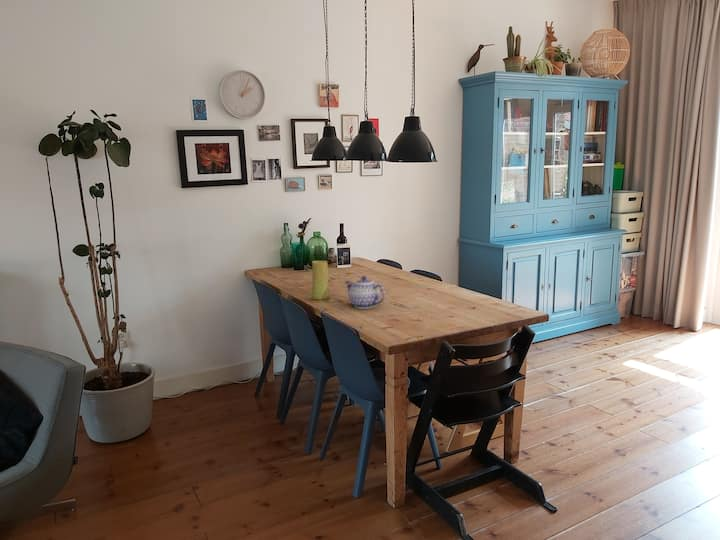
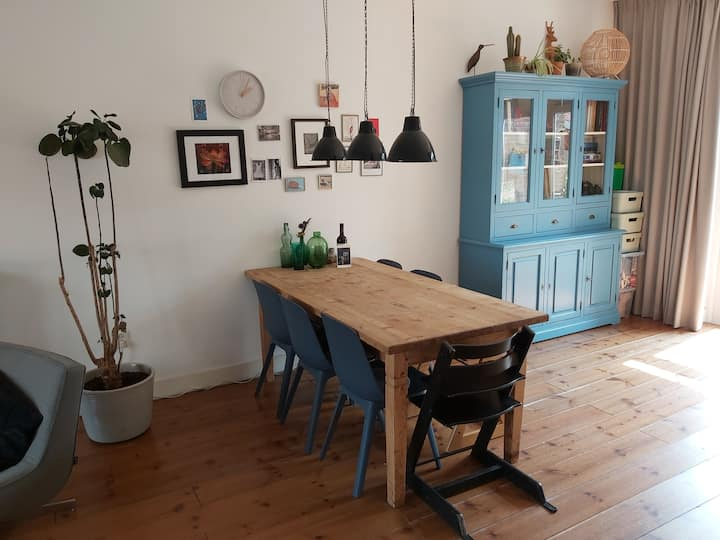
- teapot [343,275,386,310]
- candle [308,260,332,303]
